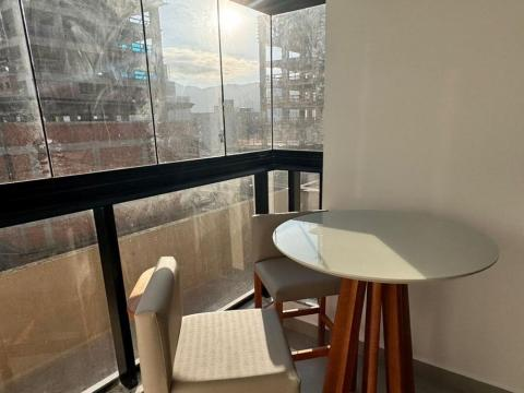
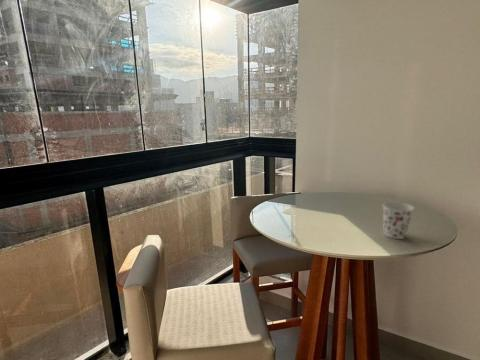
+ cup [382,201,415,240]
